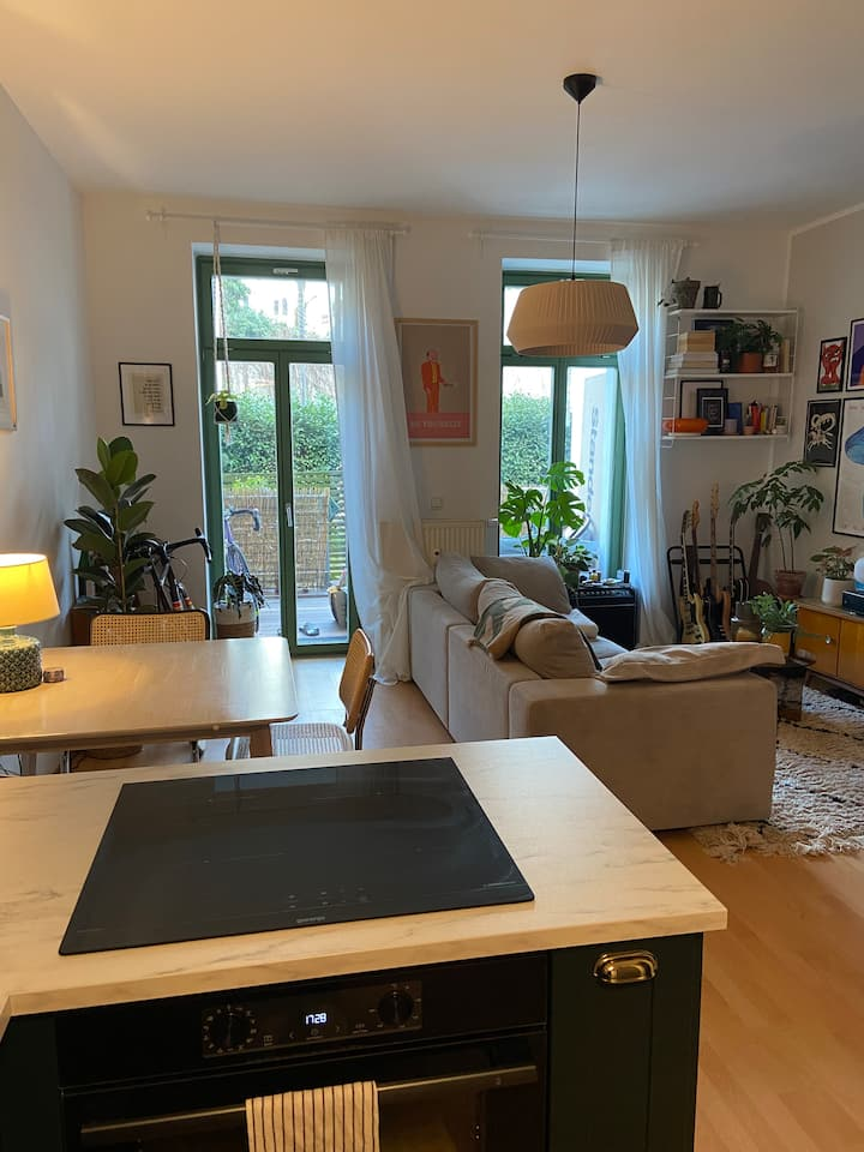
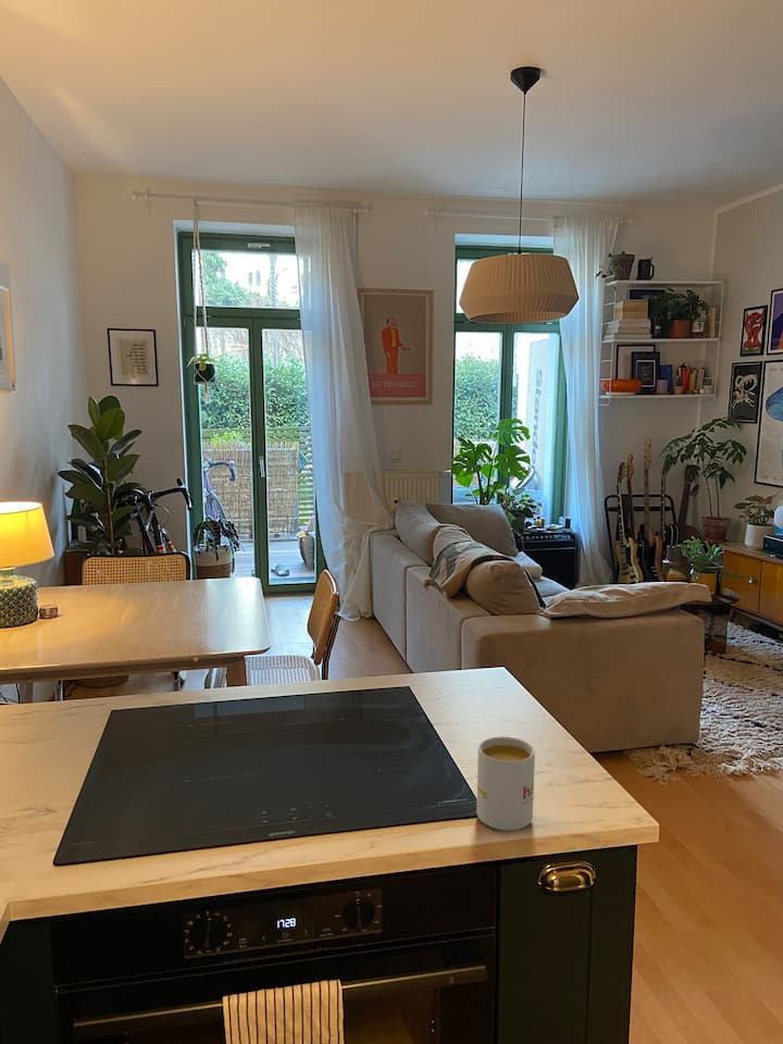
+ mug [475,736,536,832]
